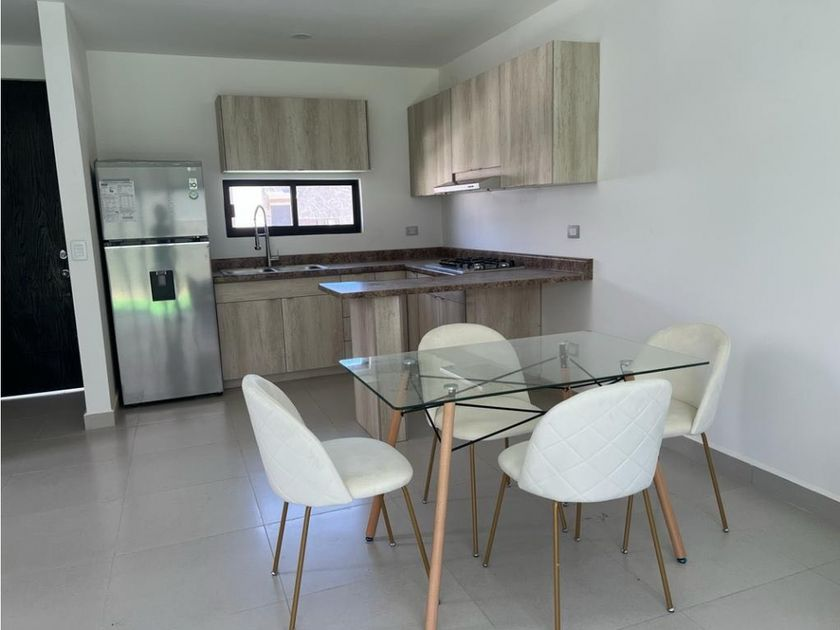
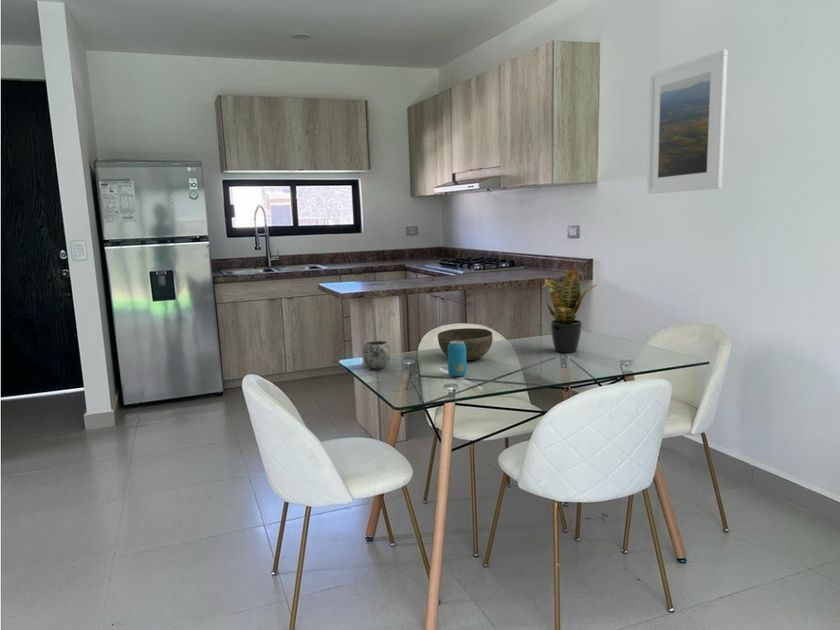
+ mug [362,340,391,370]
+ beverage can [447,341,468,377]
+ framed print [646,49,729,195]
+ potted plant [541,266,597,354]
+ bowl [437,327,494,361]
